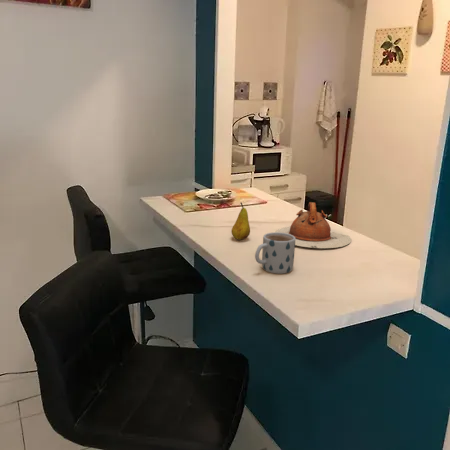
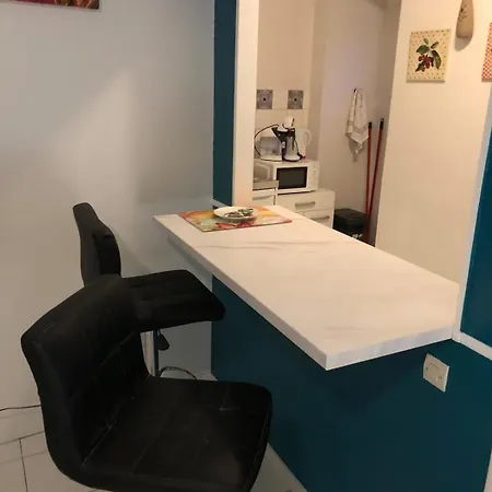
- fruit [230,201,251,241]
- teapot [275,201,352,249]
- mug [254,231,296,275]
